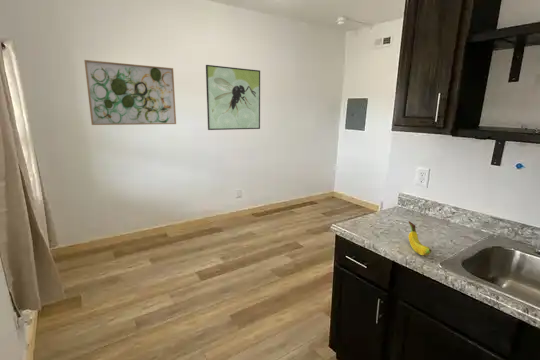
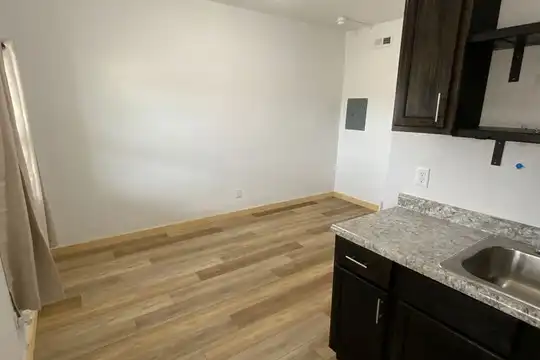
- fruit [408,220,432,256]
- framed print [205,64,261,131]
- wall art [83,59,177,126]
